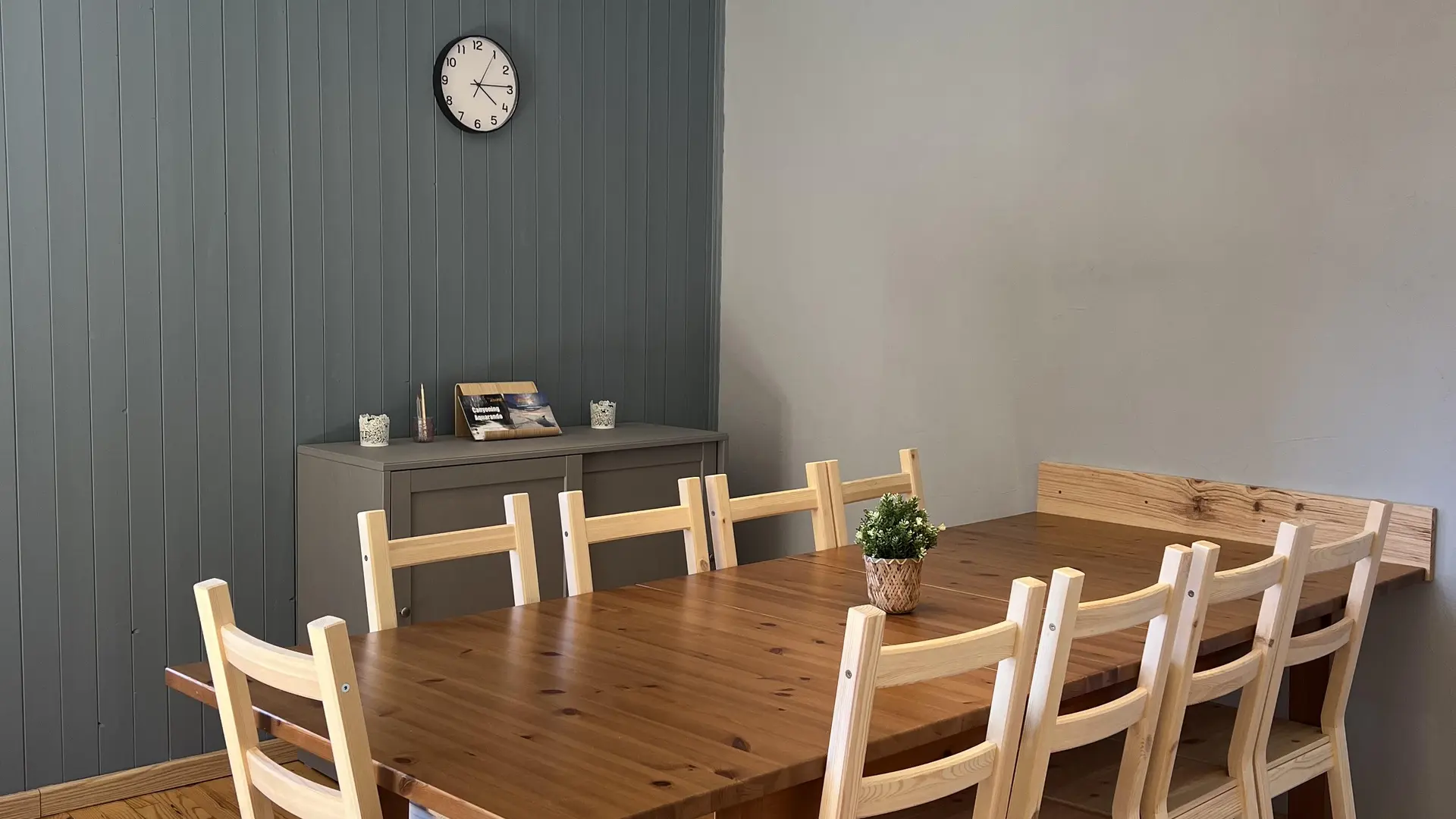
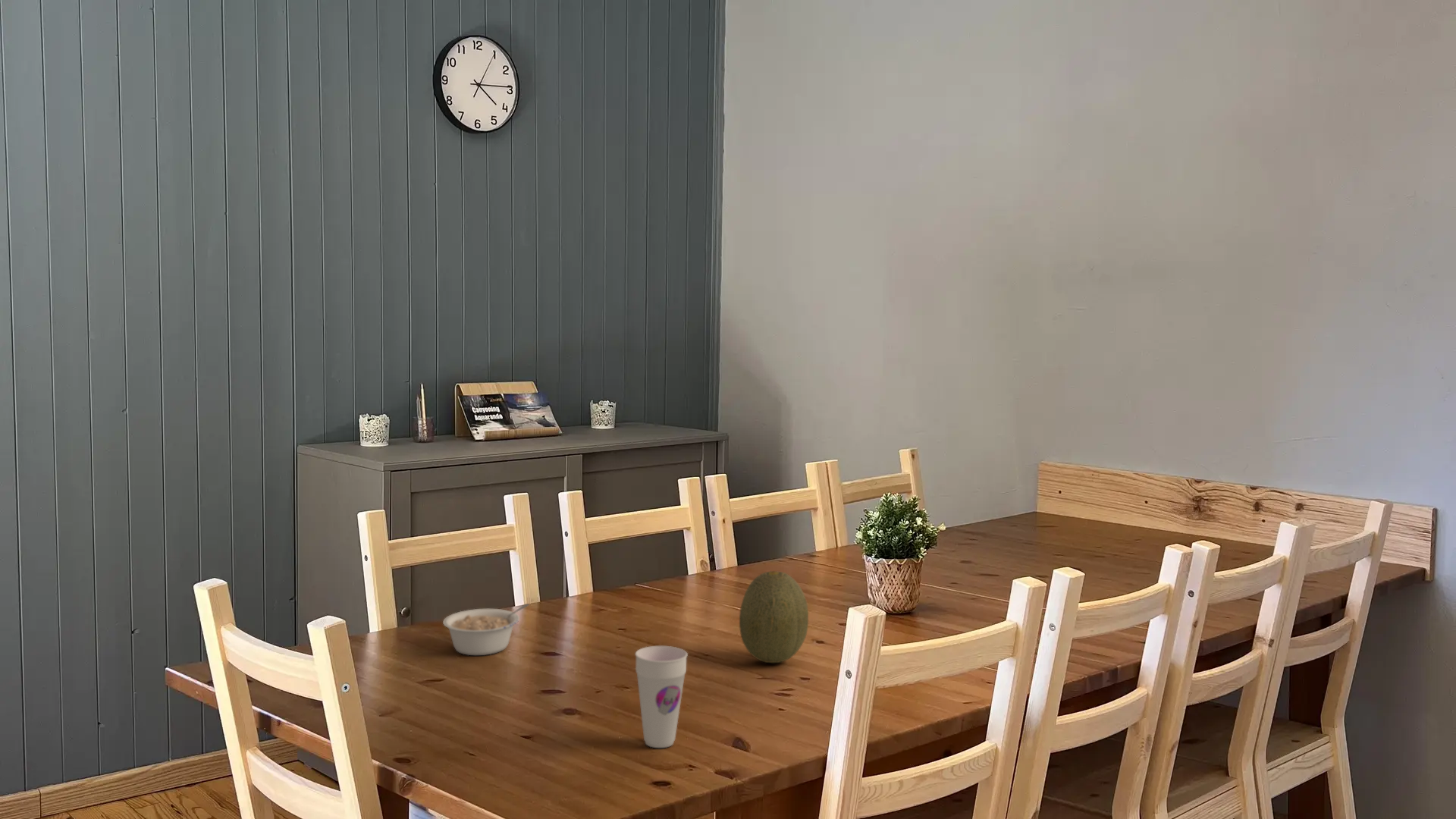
+ fruit [739,570,809,664]
+ cup [634,645,689,748]
+ legume [442,603,530,656]
